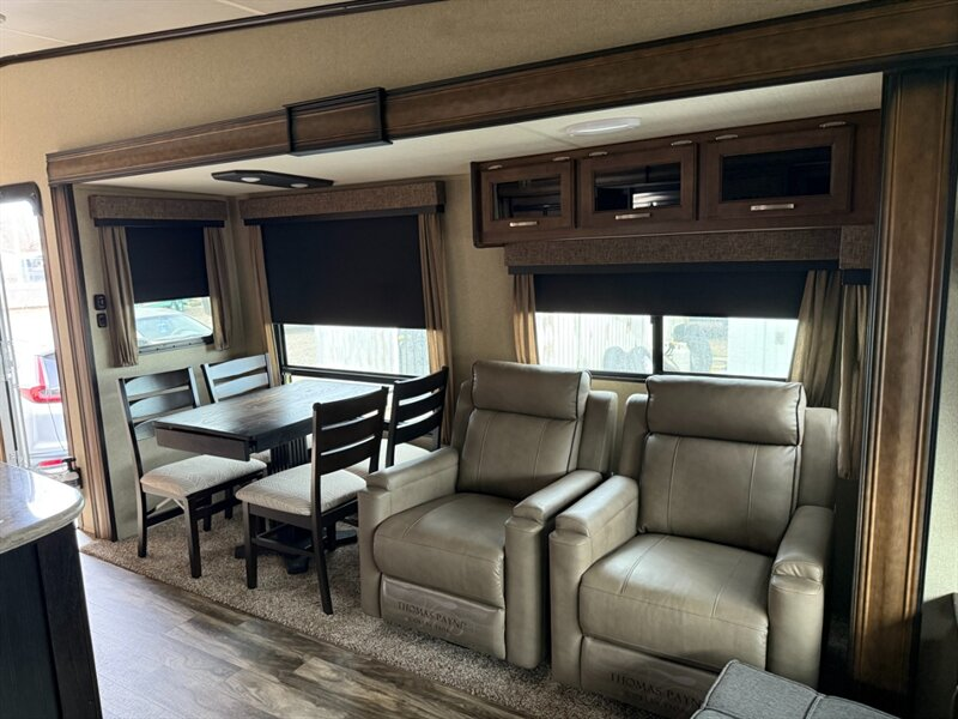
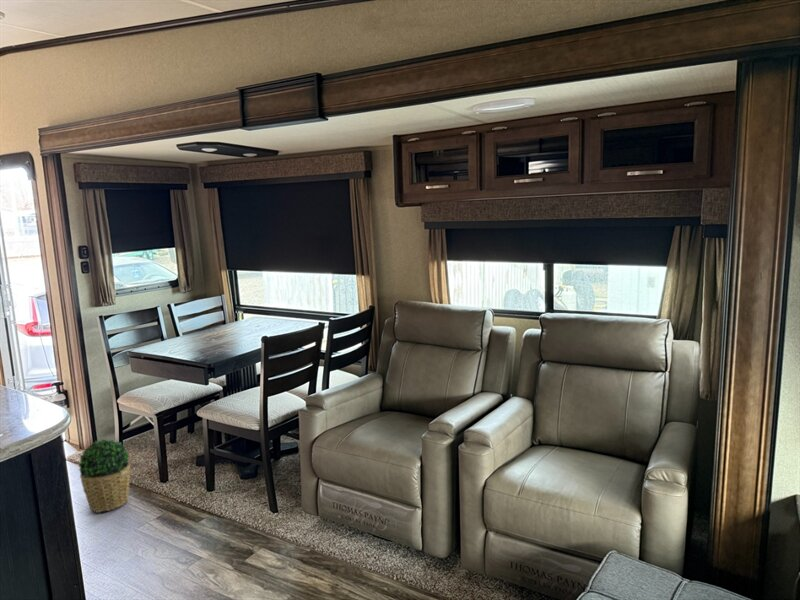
+ potted plant [77,438,131,514]
